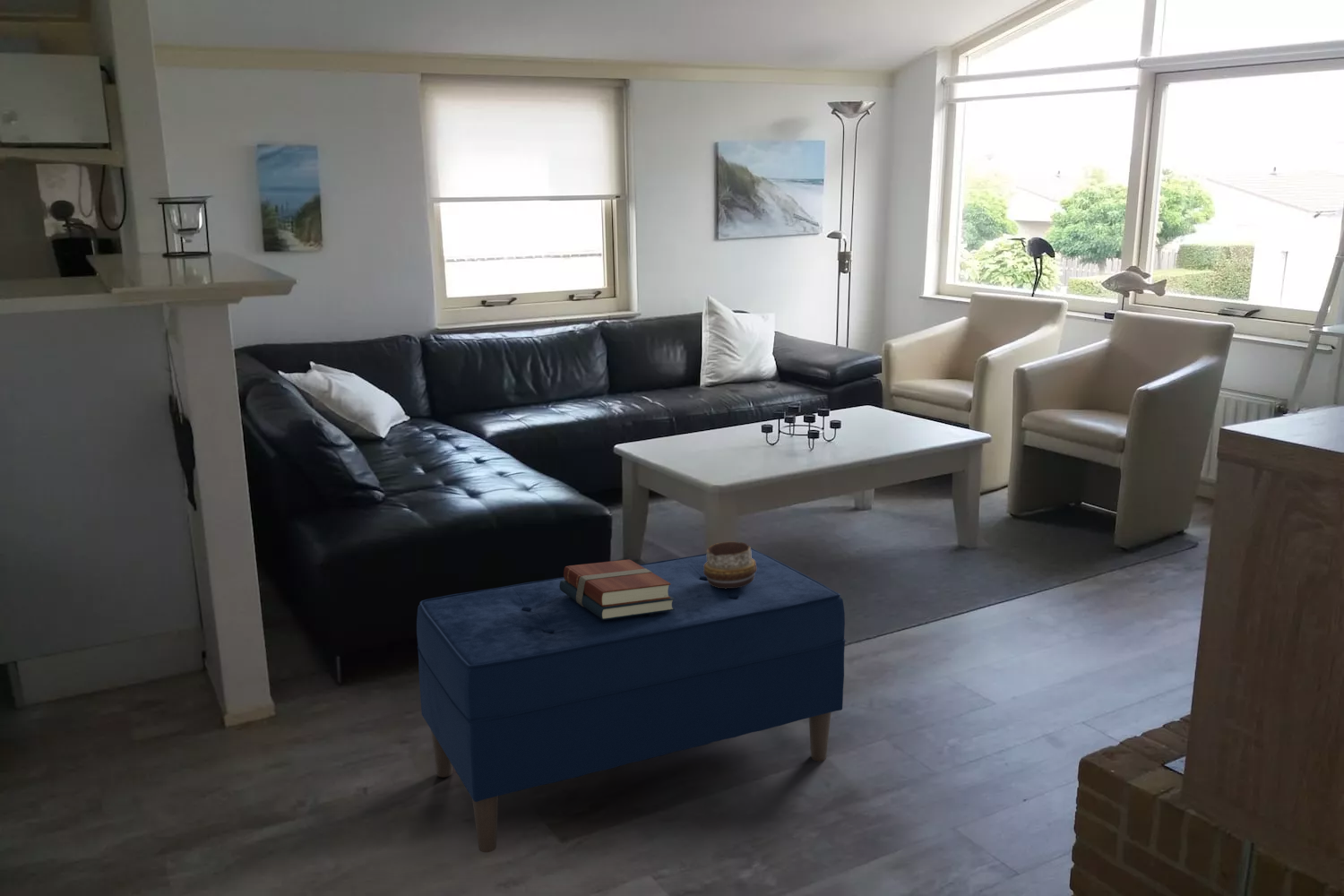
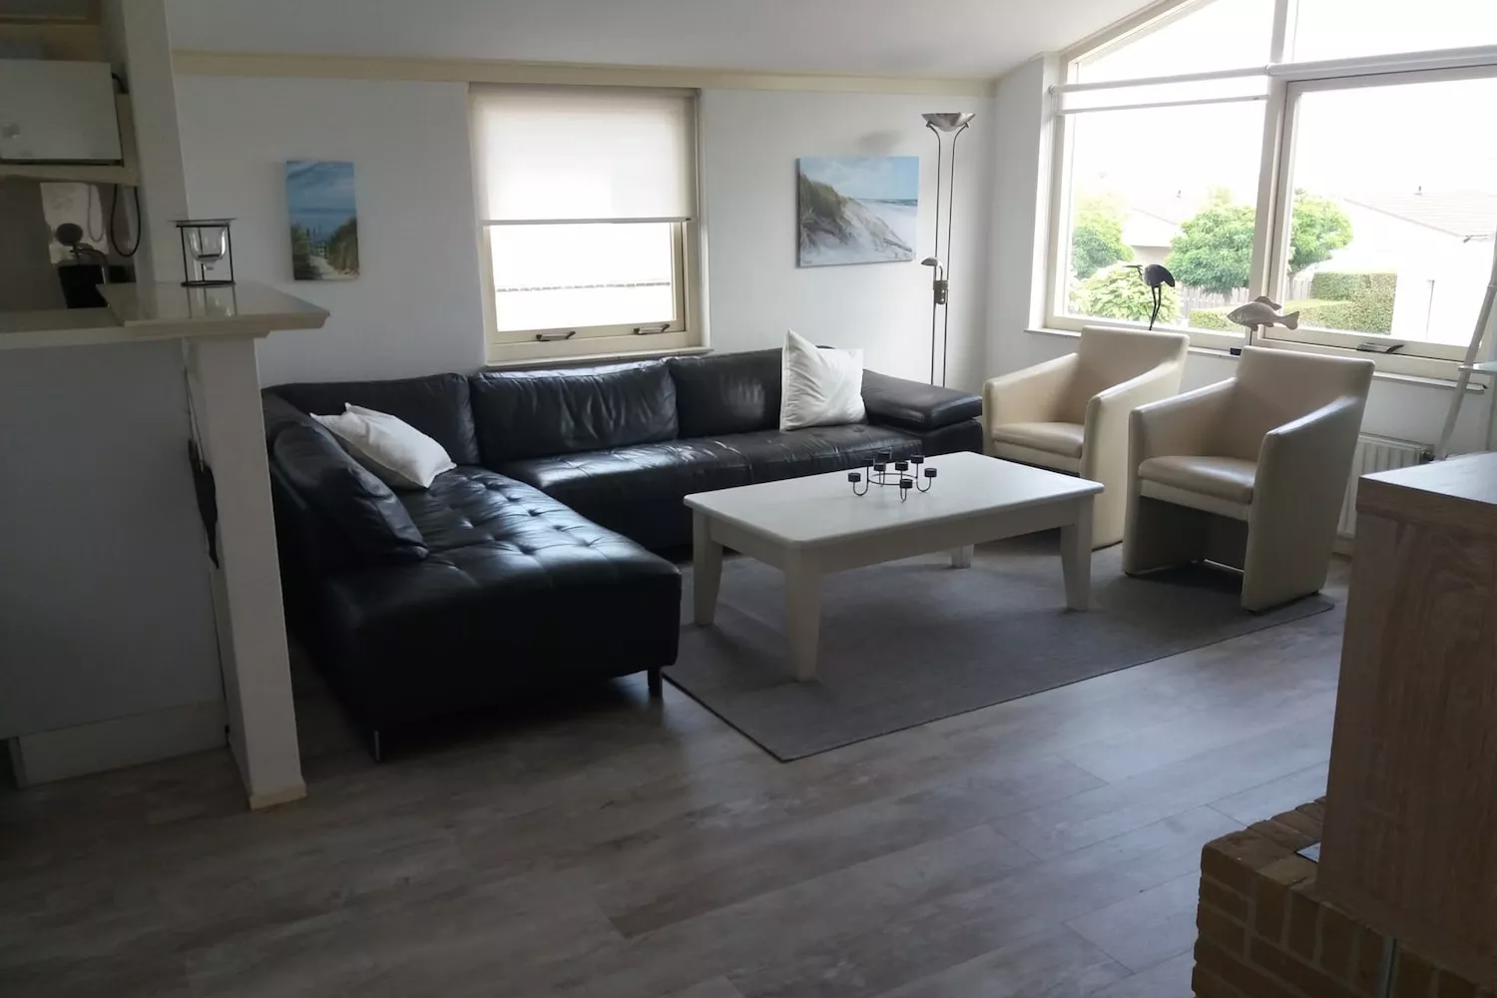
- bench [416,547,847,853]
- decorative bowl [703,541,756,589]
- books [560,558,675,620]
